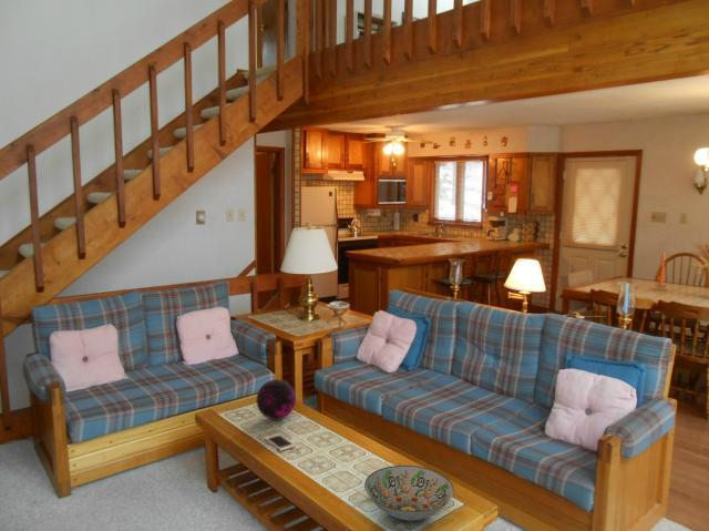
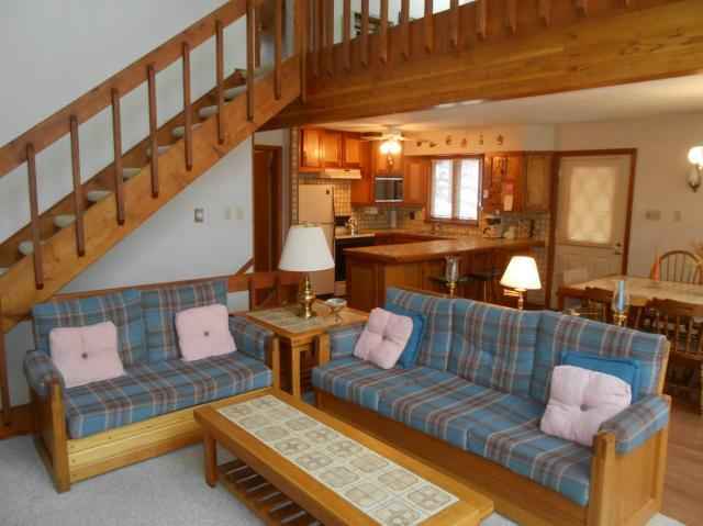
- cell phone [264,432,297,452]
- decorative orb [256,378,297,421]
- decorative bowl [363,464,455,522]
